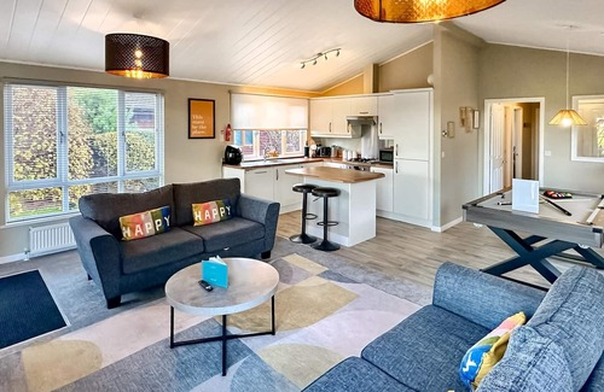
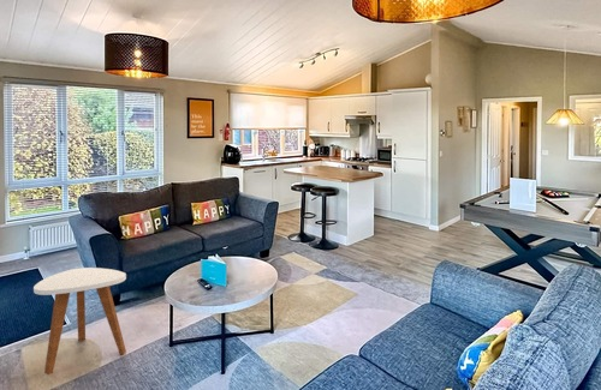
+ side table [32,266,127,376]
